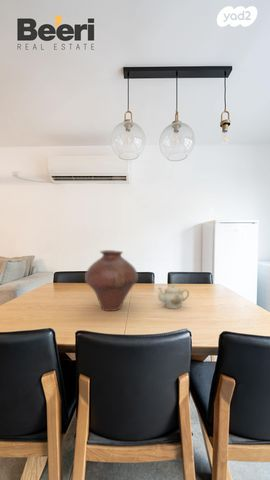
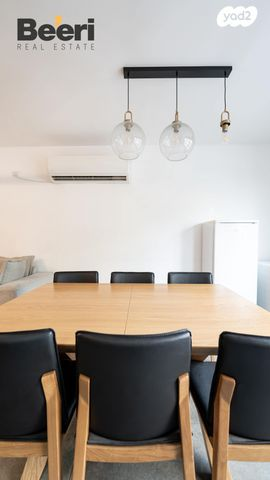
- teapot [157,284,190,310]
- vase [84,249,139,312]
